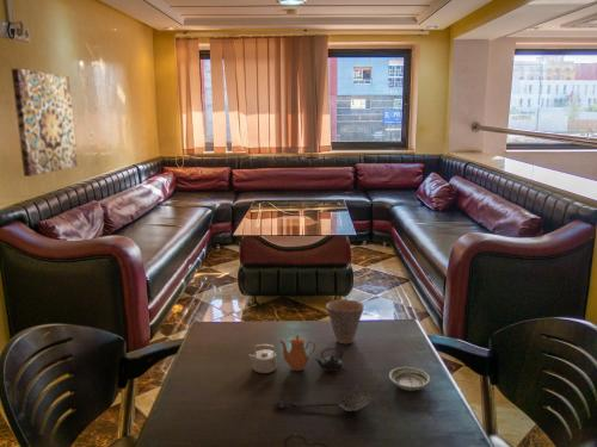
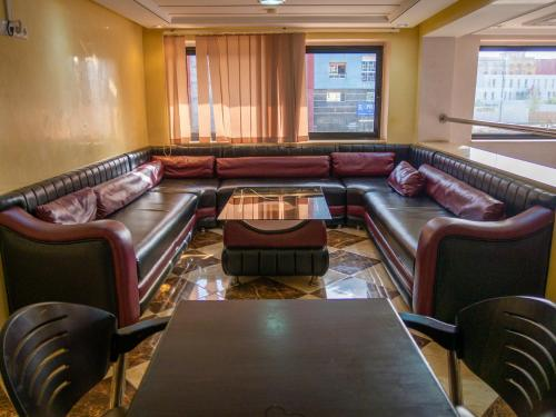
- wall art [11,68,79,178]
- saucer [388,366,431,392]
- spoon [272,390,373,412]
- teapot [246,334,345,374]
- cup [325,298,365,344]
